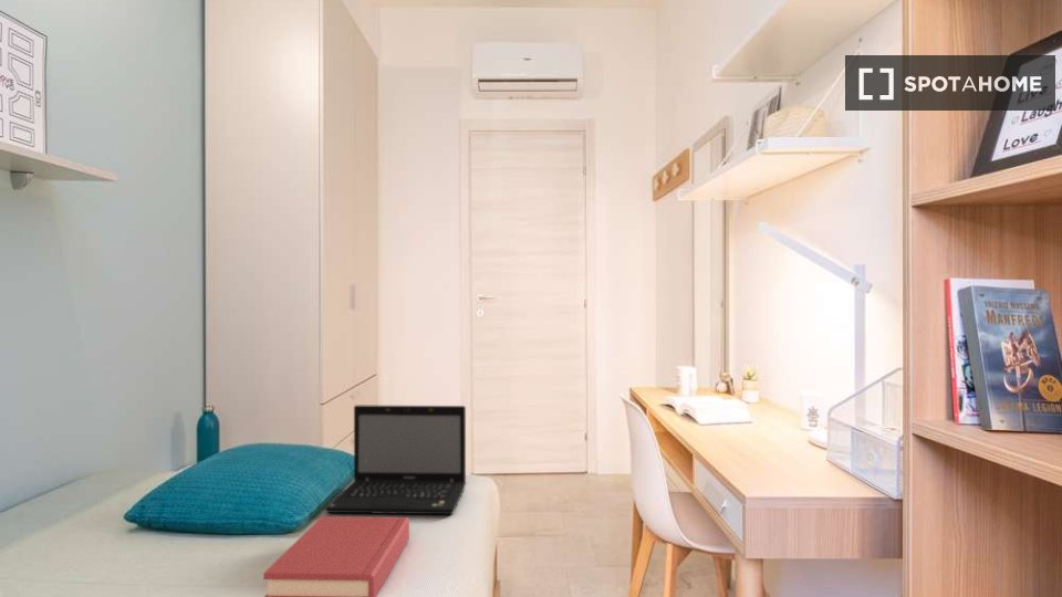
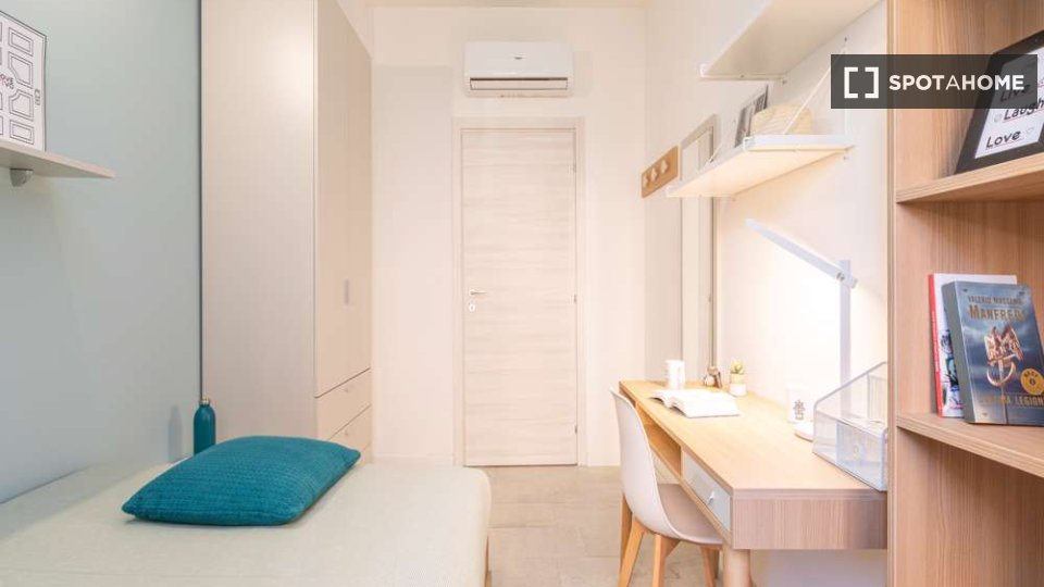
- hardback book [262,515,410,597]
- laptop [323,405,467,515]
